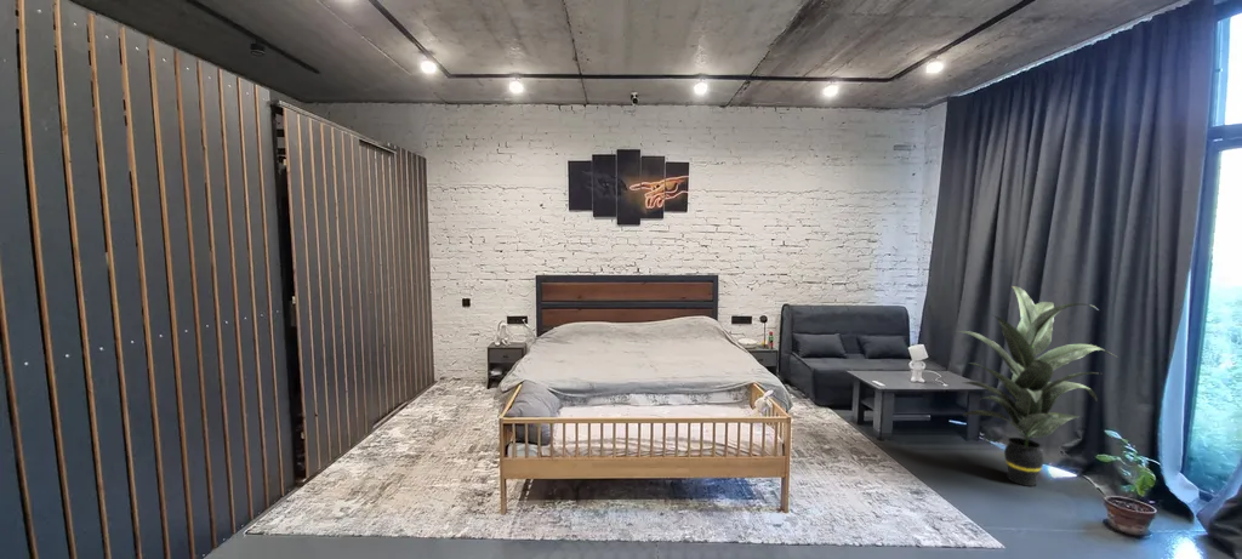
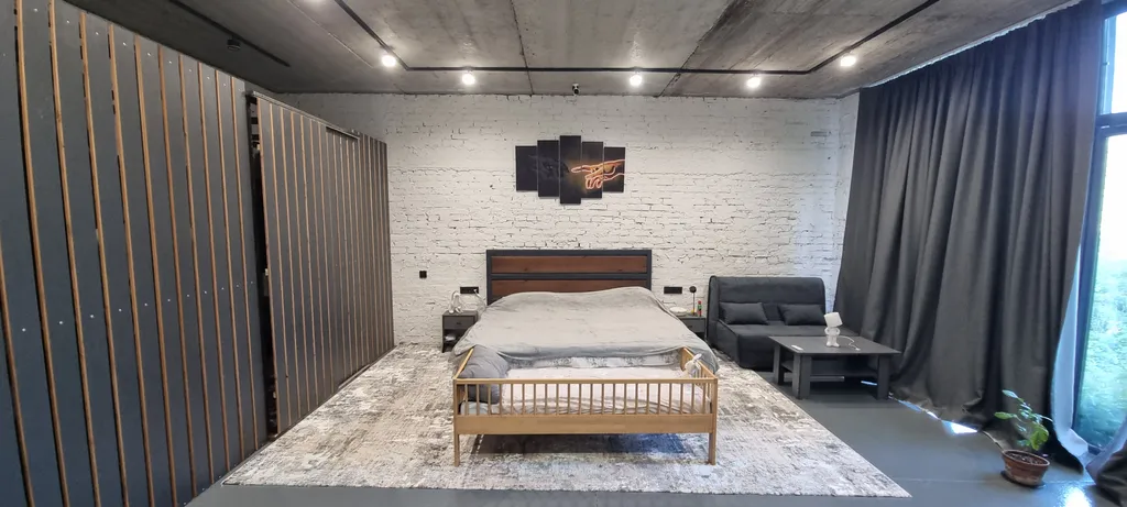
- indoor plant [951,285,1117,487]
